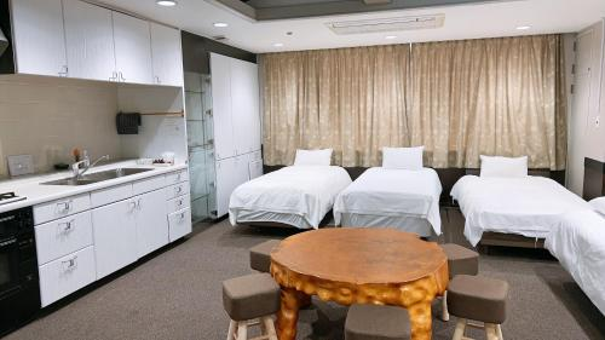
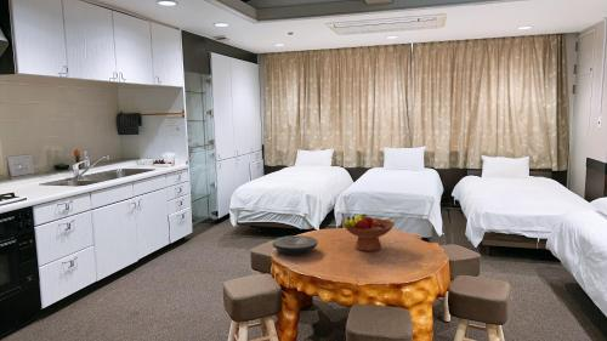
+ plate [272,234,319,257]
+ fruit bowl [341,214,396,252]
